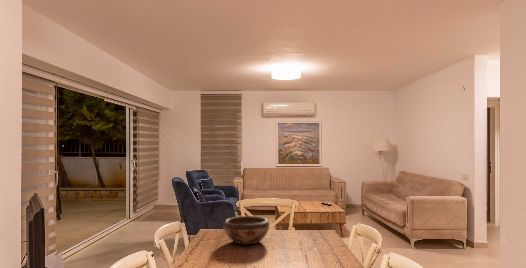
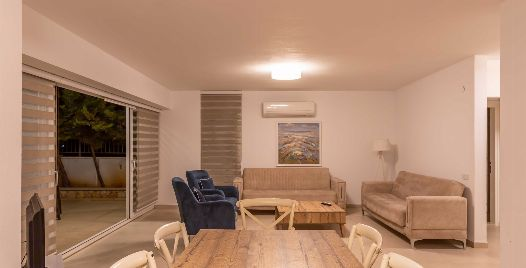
- decorative bowl [222,215,270,246]
